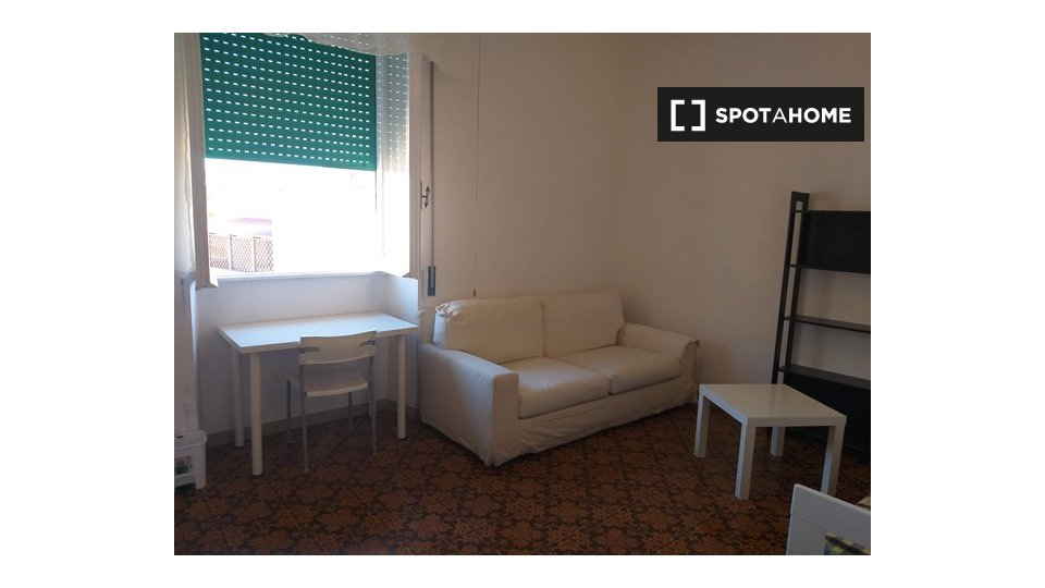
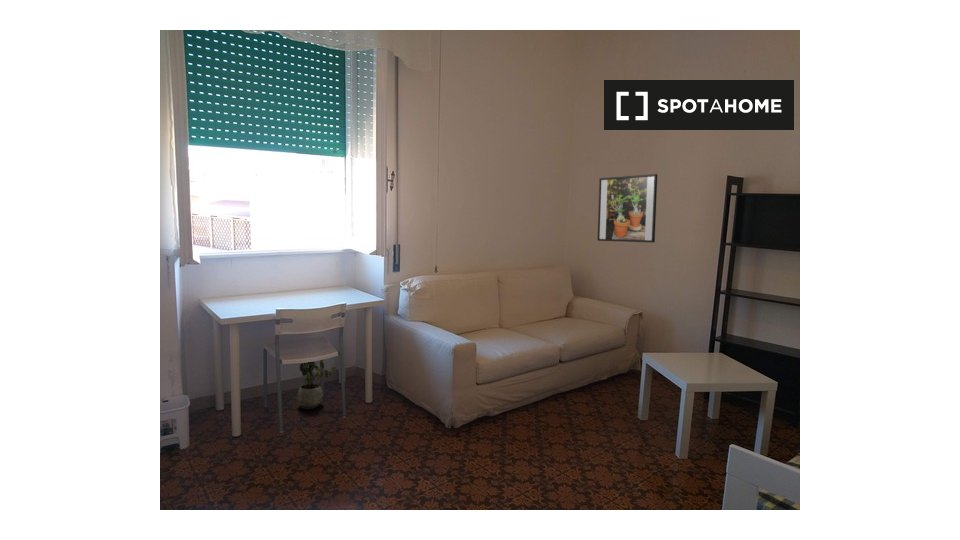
+ potted plant [296,361,337,410]
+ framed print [597,173,658,243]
